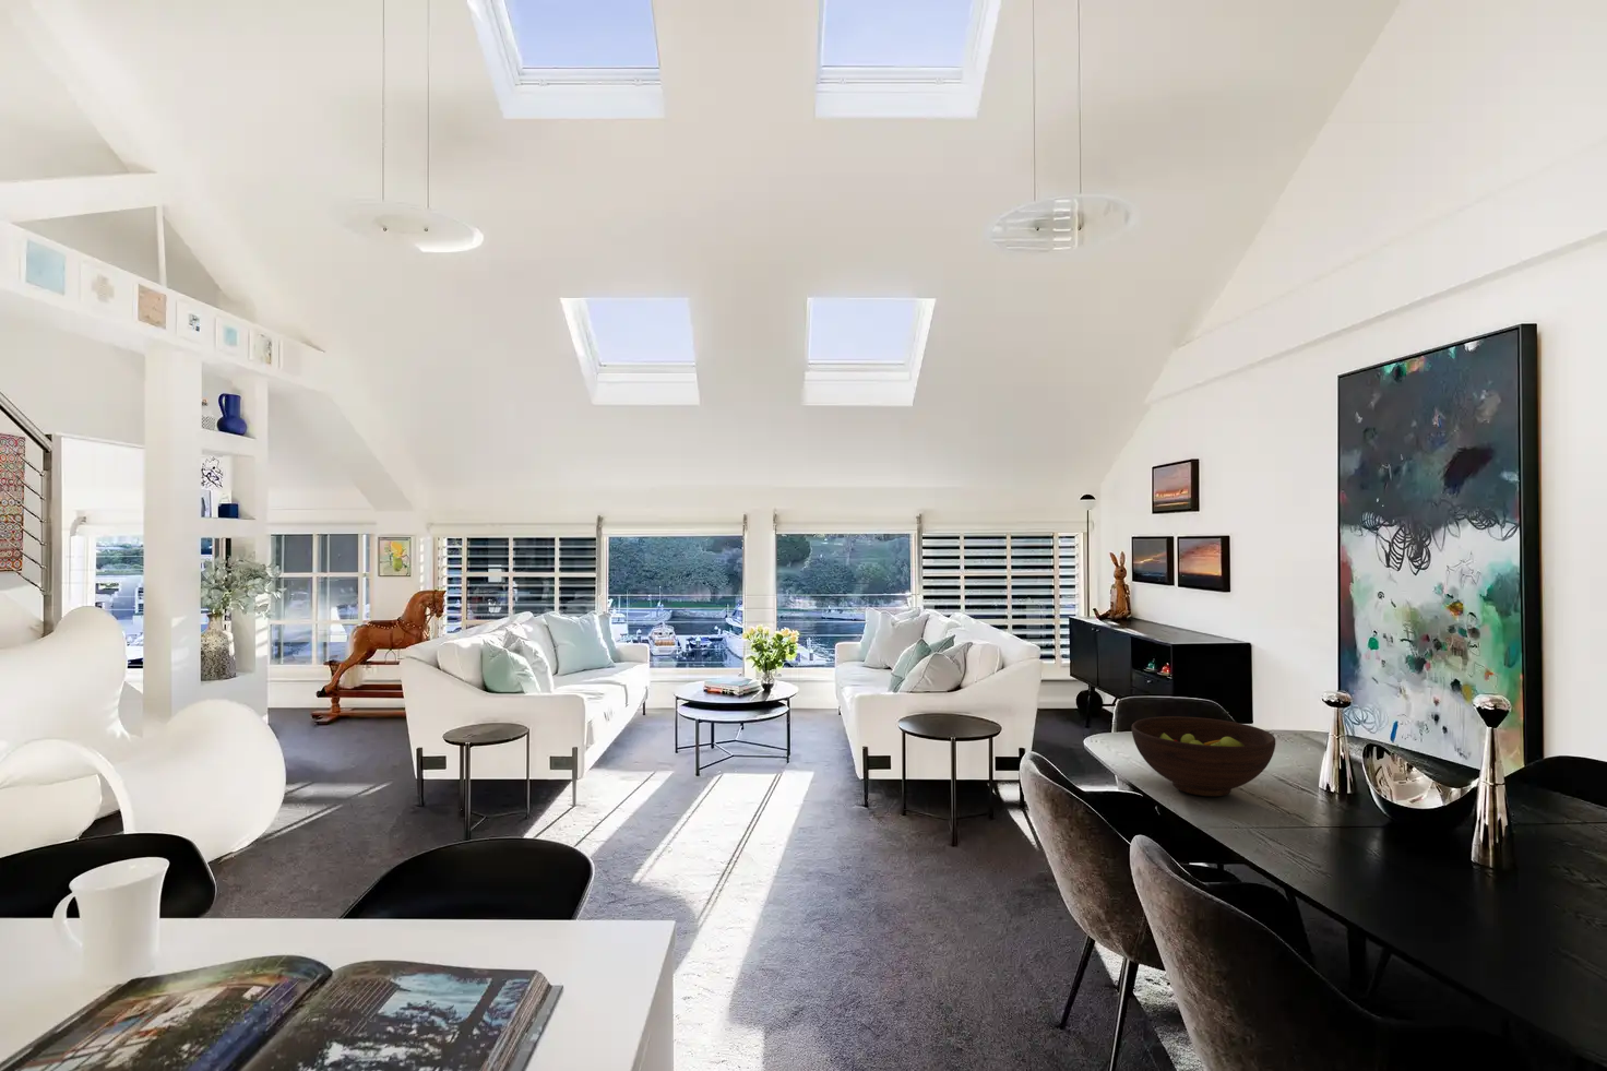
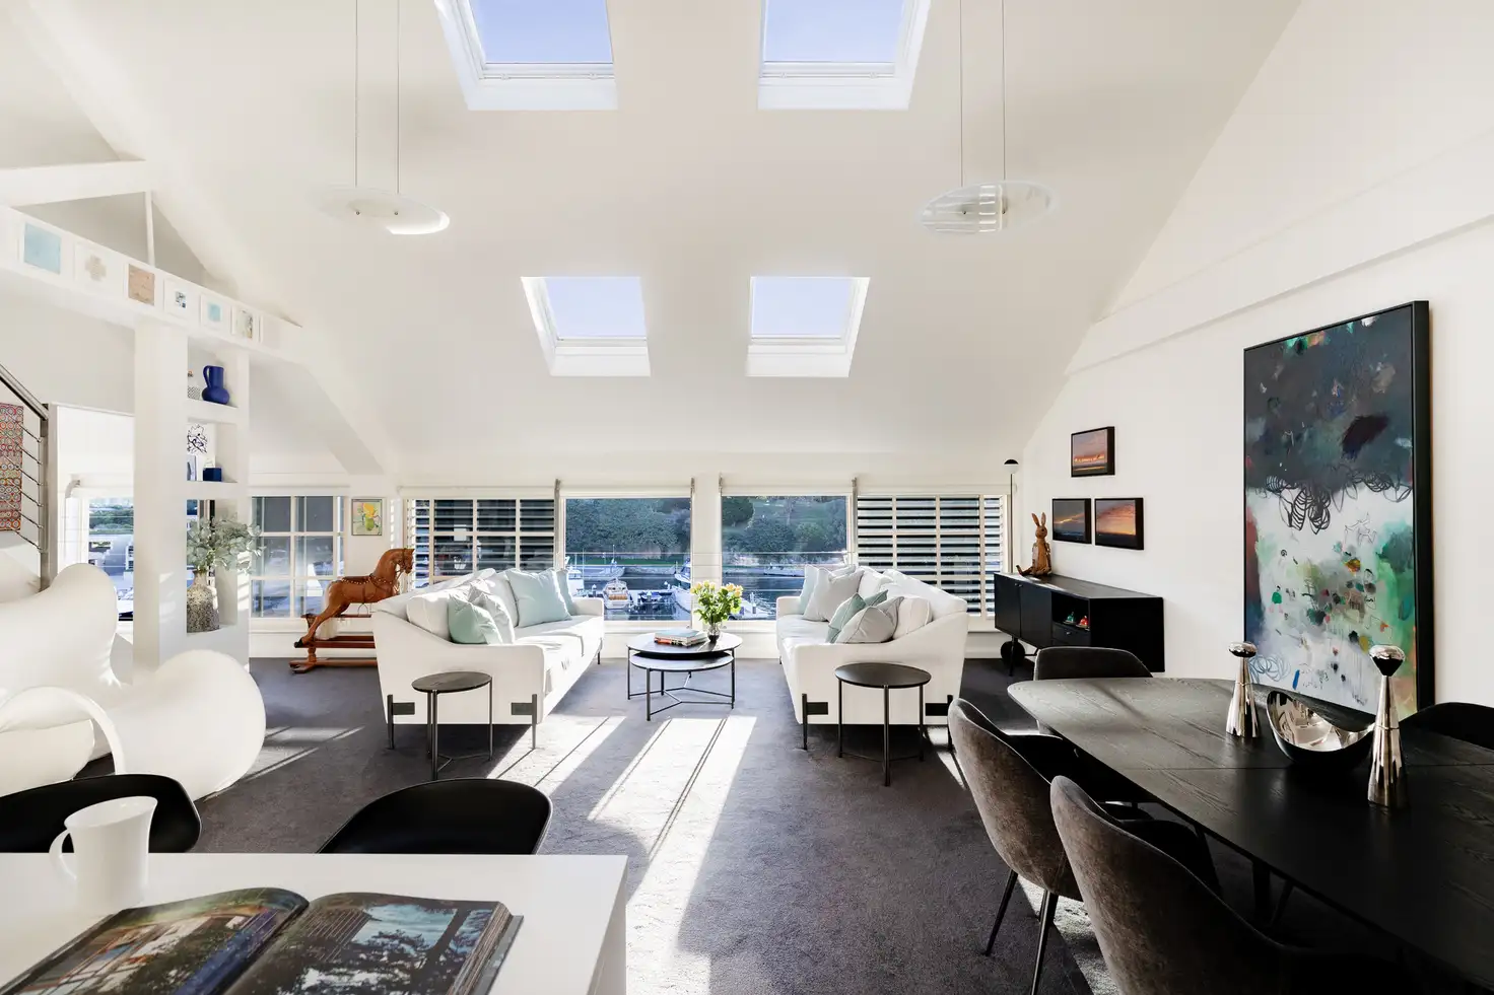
- fruit bowl [1131,715,1276,797]
